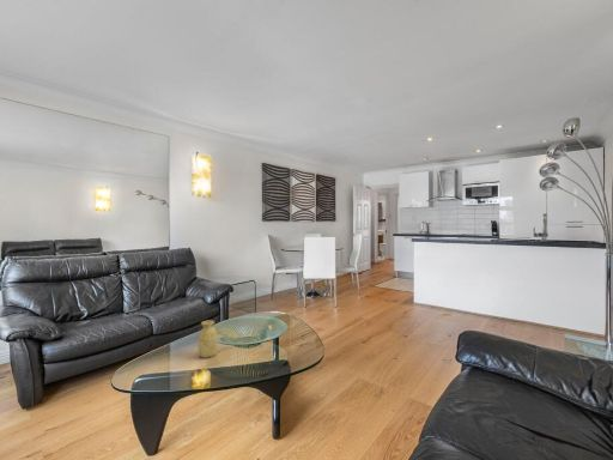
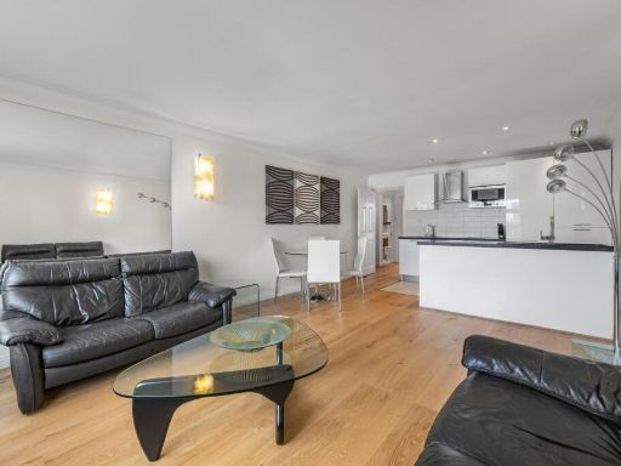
- vase [196,320,218,359]
